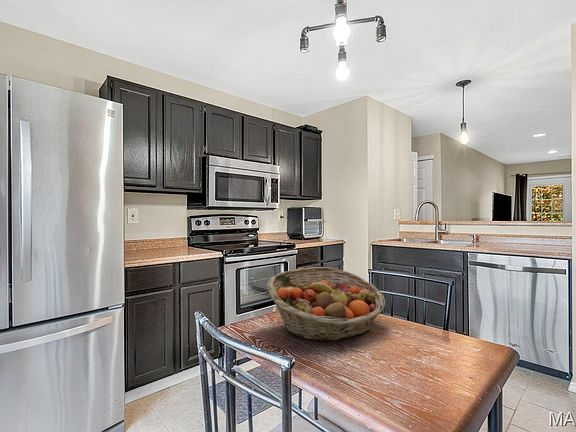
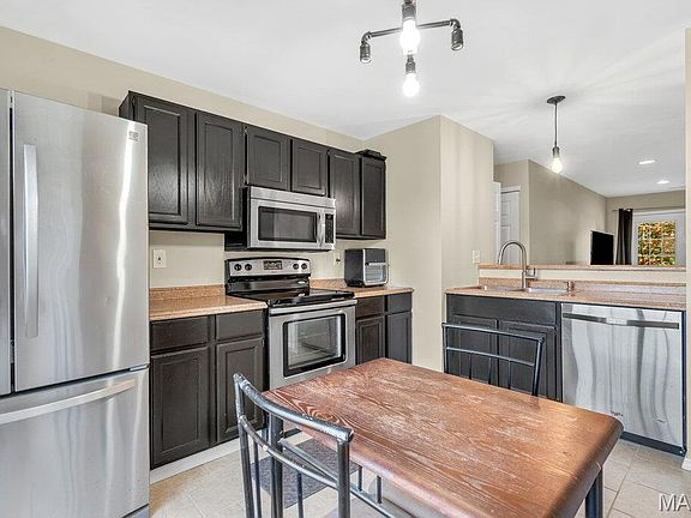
- fruit basket [266,266,386,342]
